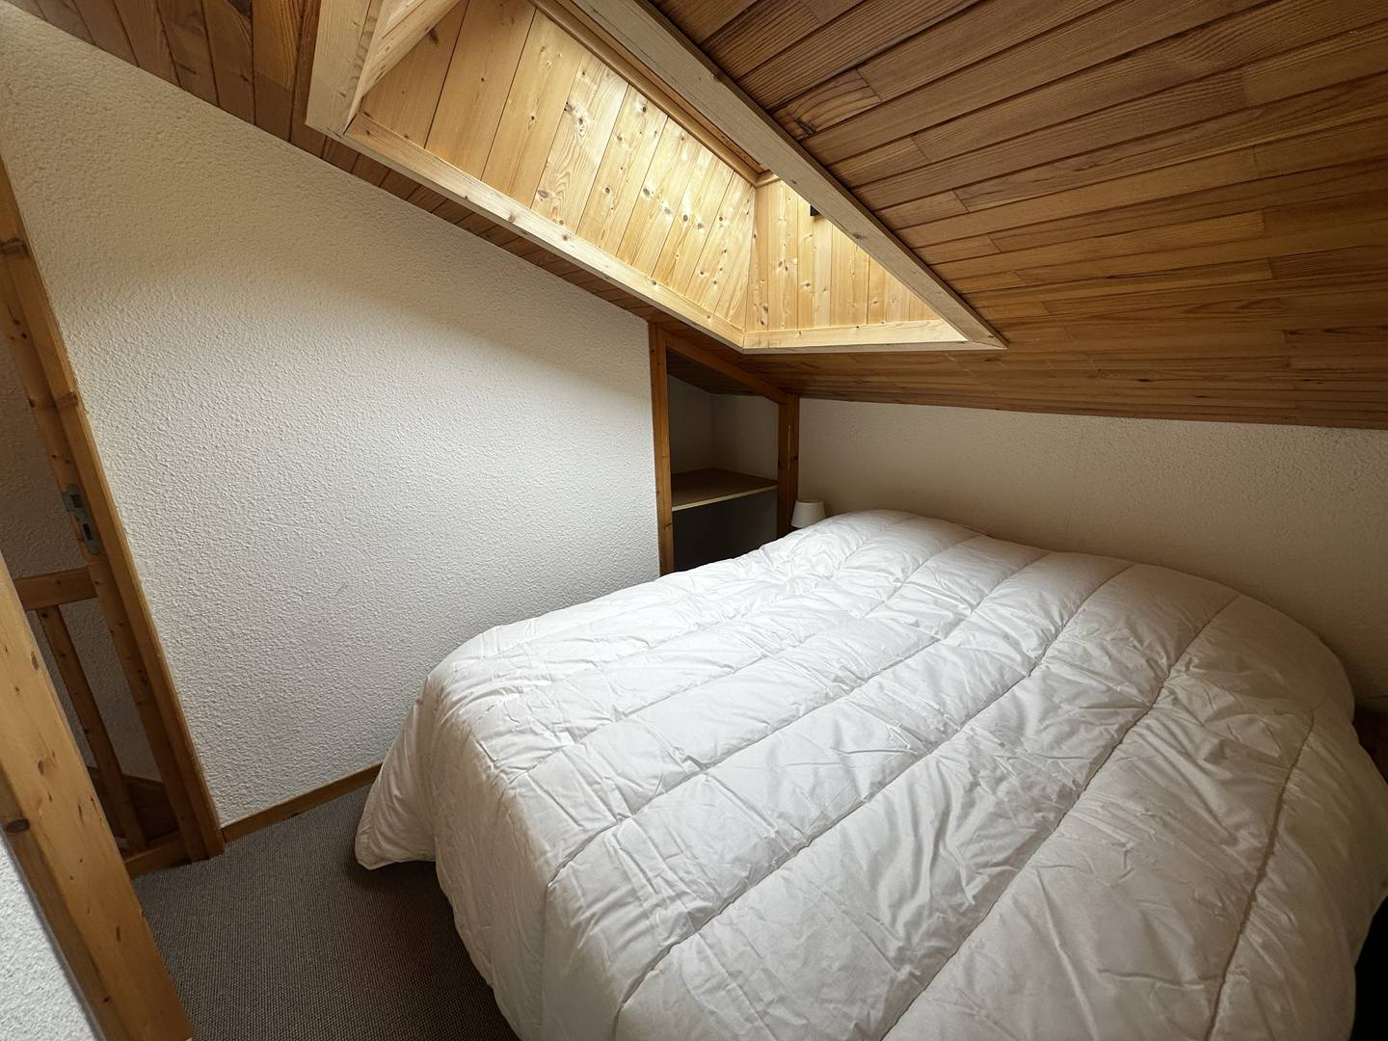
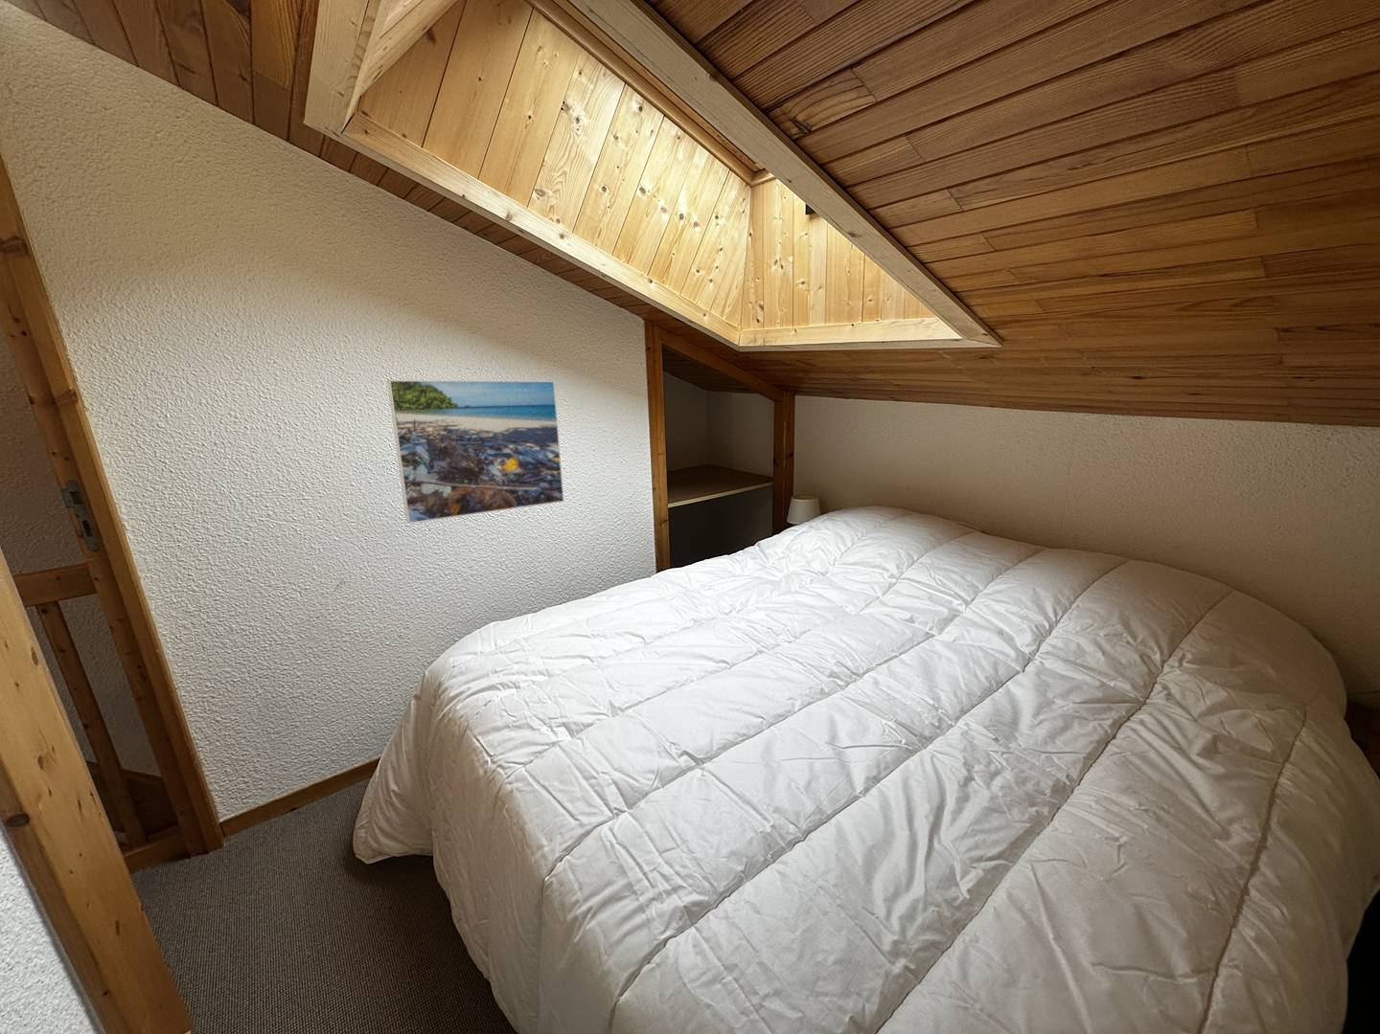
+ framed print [386,379,565,525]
